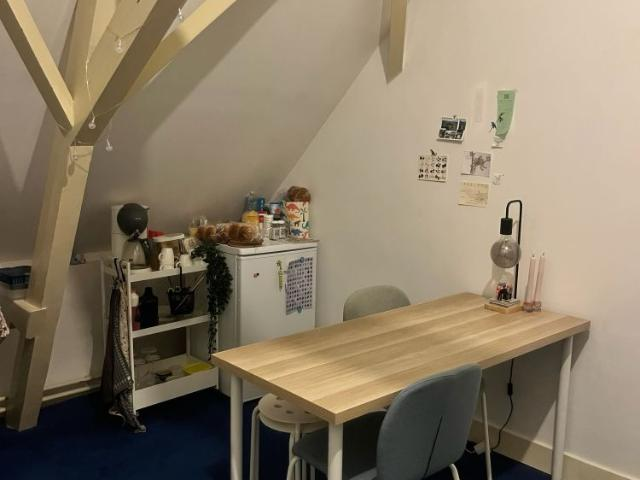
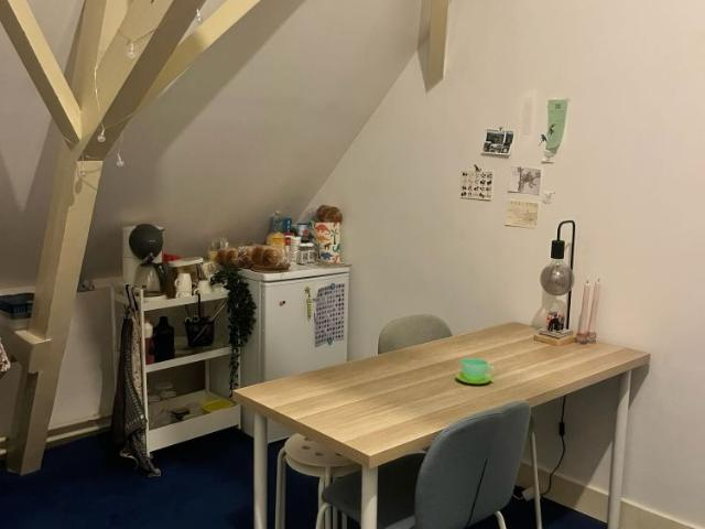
+ cup [455,357,496,385]
